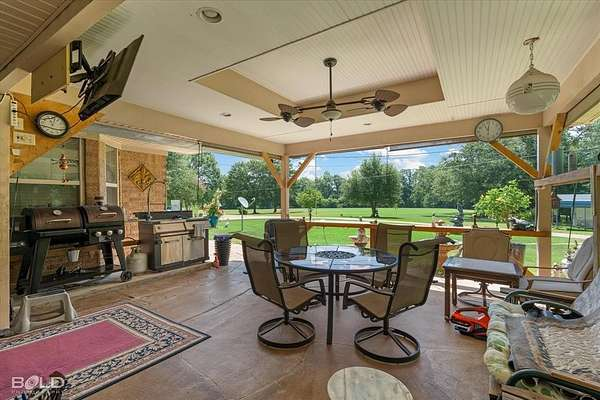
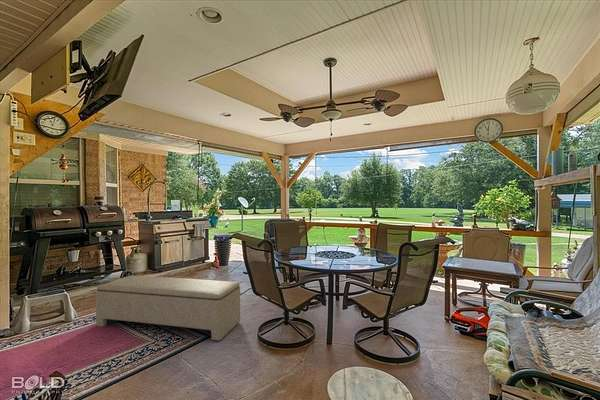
+ bench [95,275,241,342]
